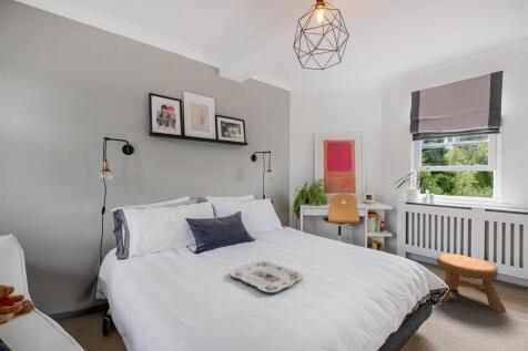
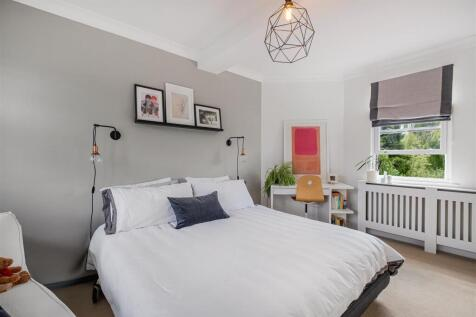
- serving tray [230,260,303,293]
- stool [436,252,508,313]
